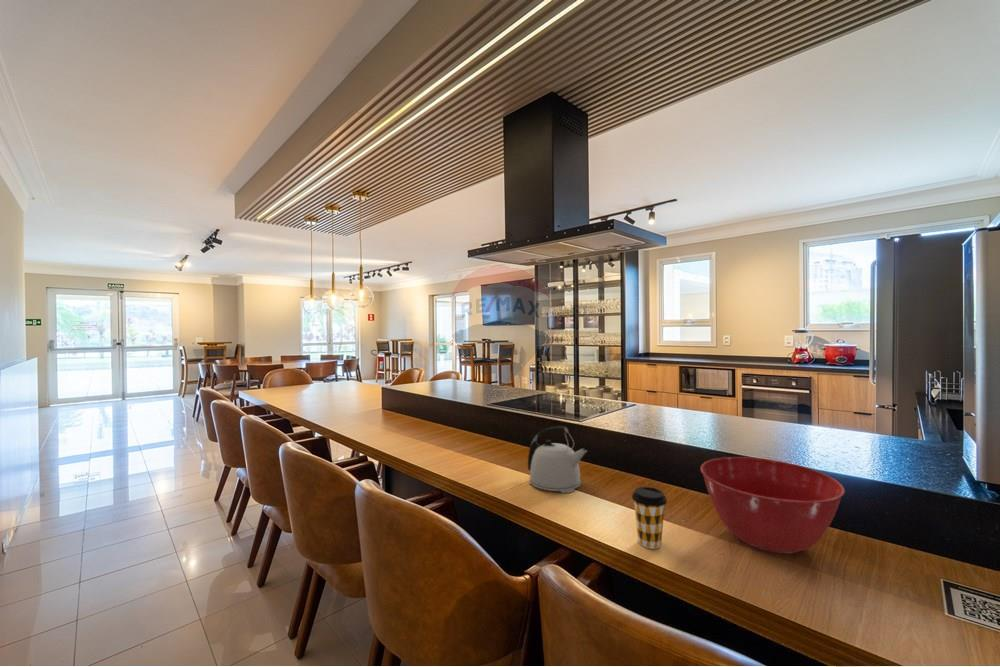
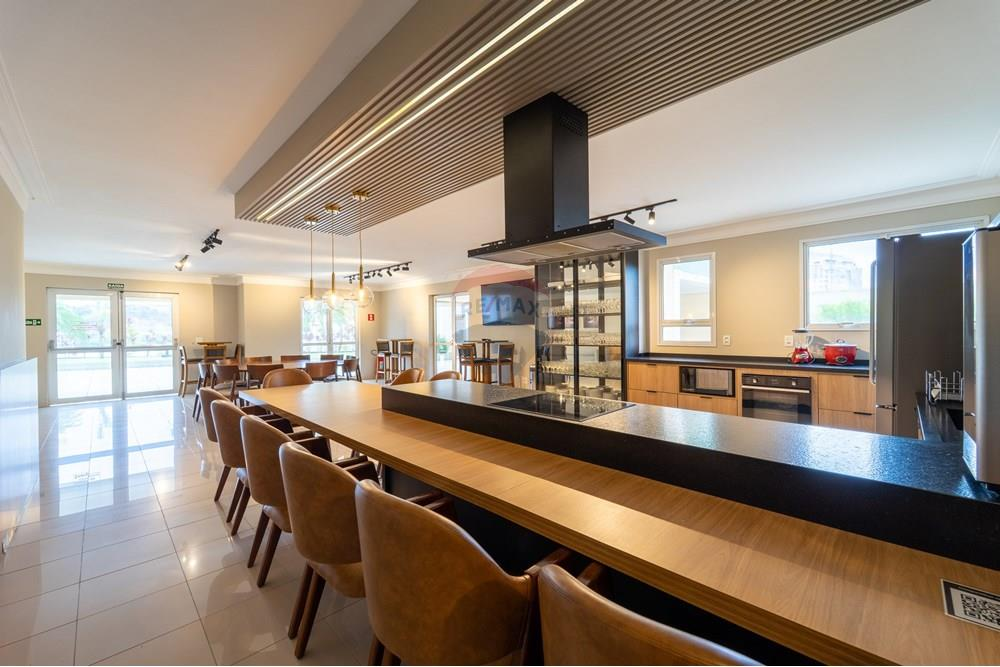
- mixing bowl [700,456,846,555]
- kettle [527,425,588,494]
- coffee cup [631,486,668,550]
